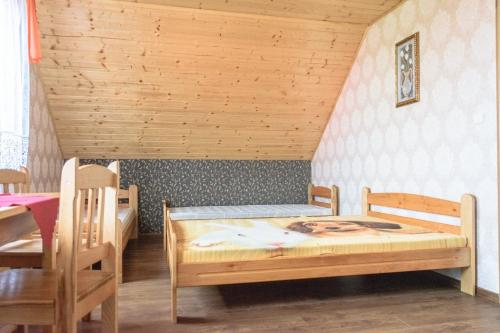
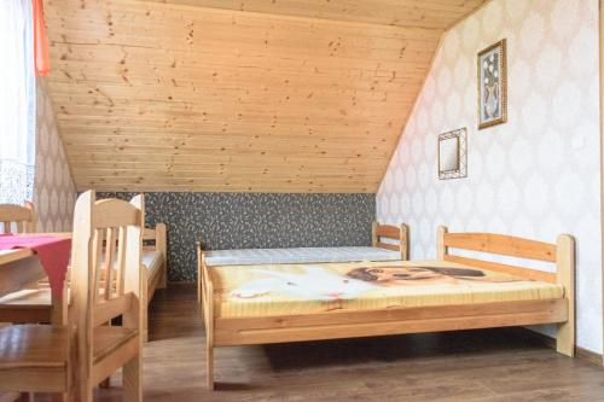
+ home mirror [437,127,469,181]
